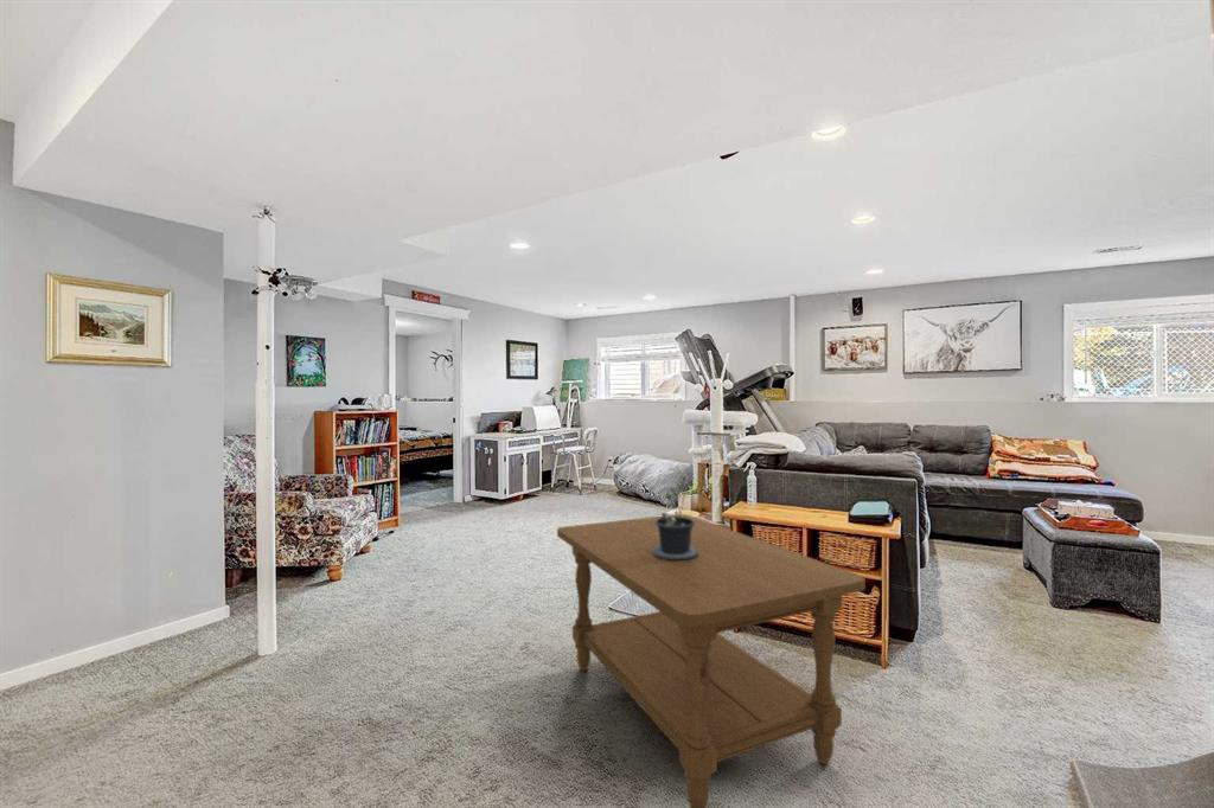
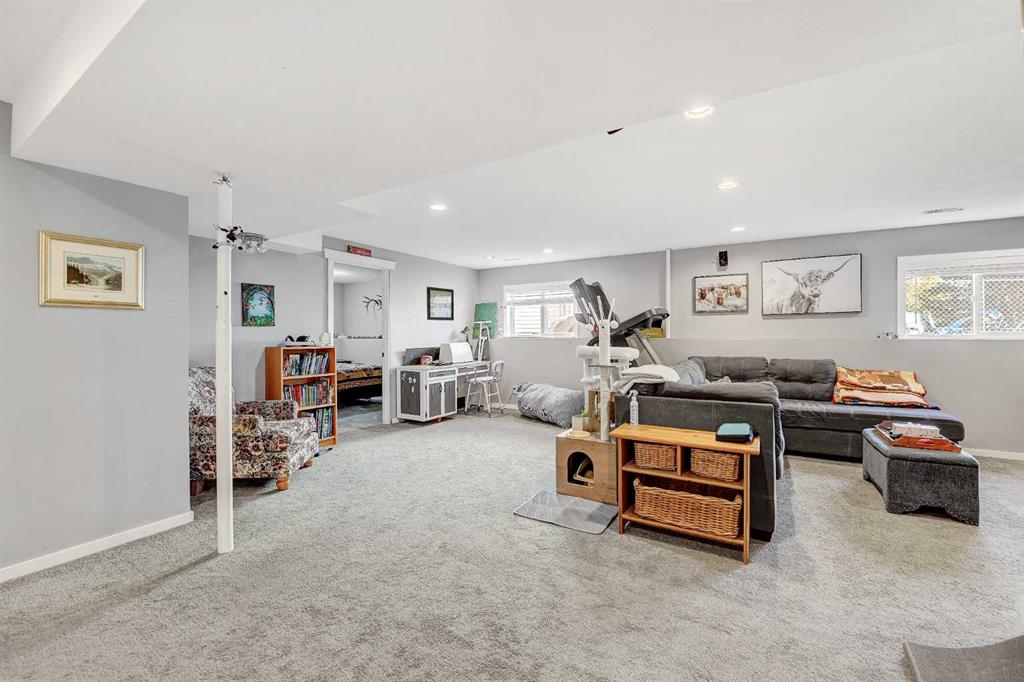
- coffee table [556,513,865,808]
- potted plant [648,475,698,565]
